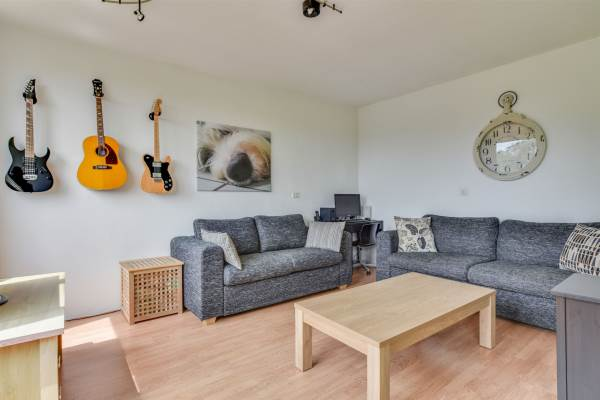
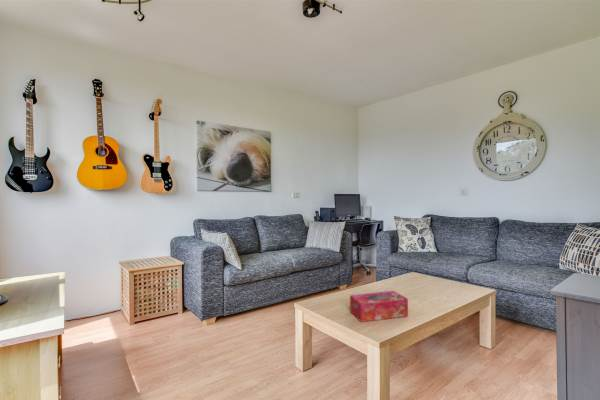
+ tissue box [349,290,409,323]
